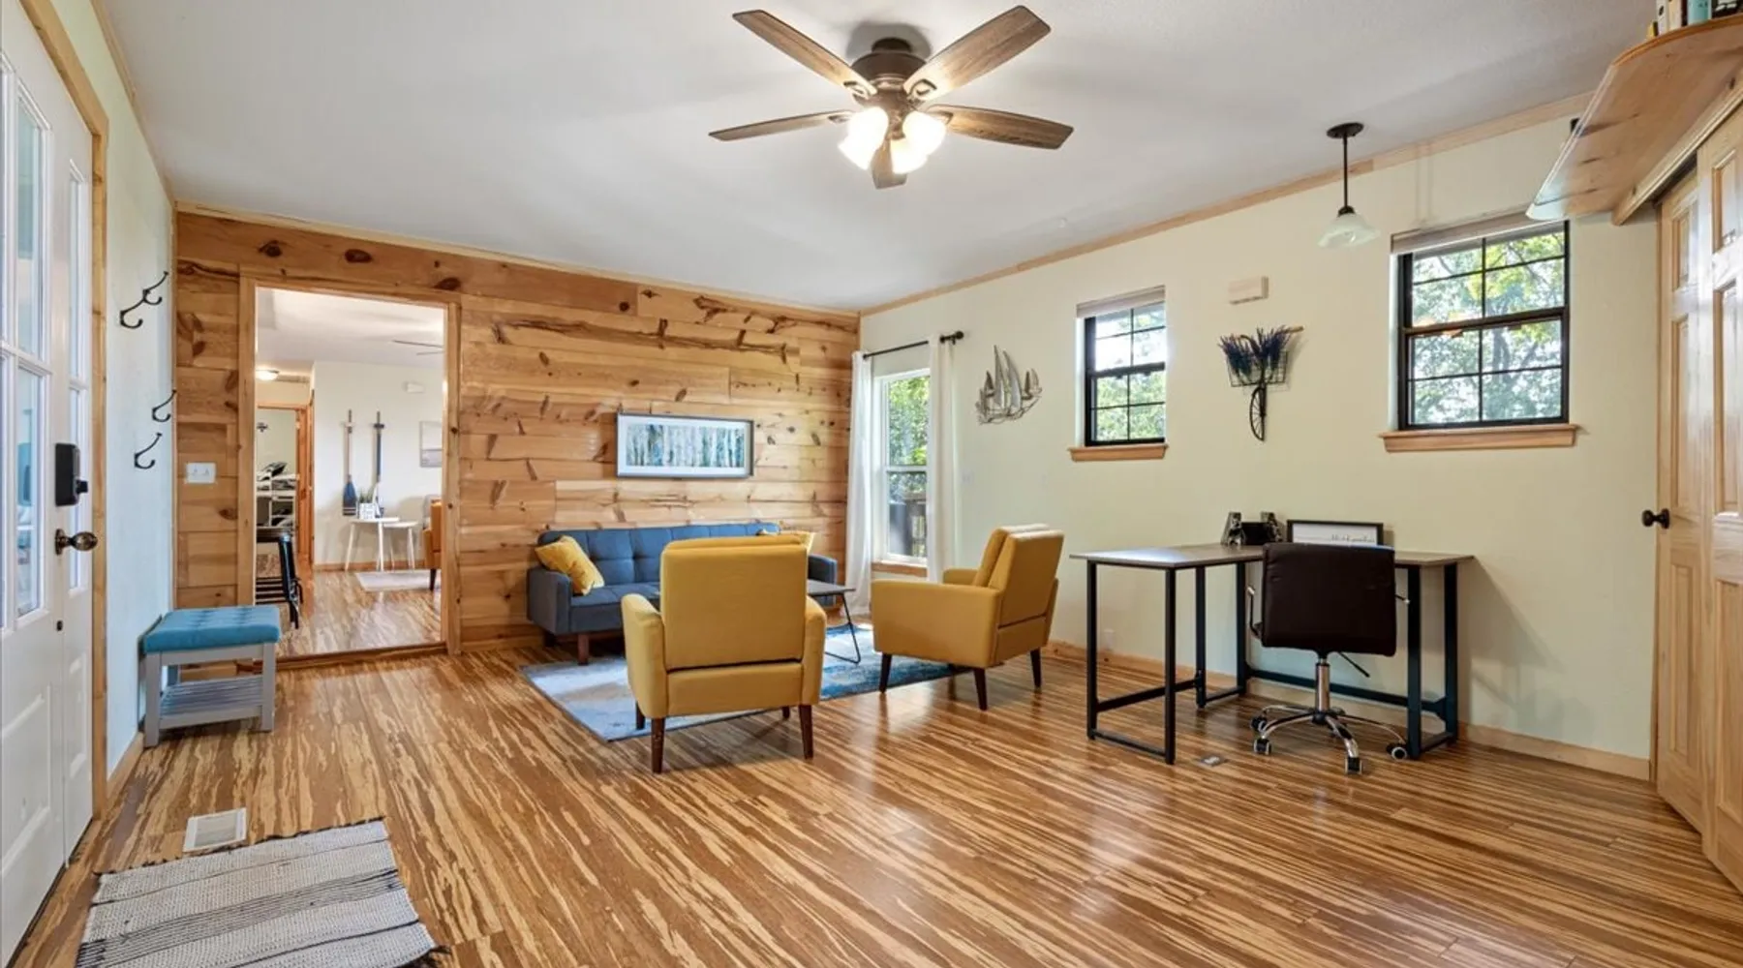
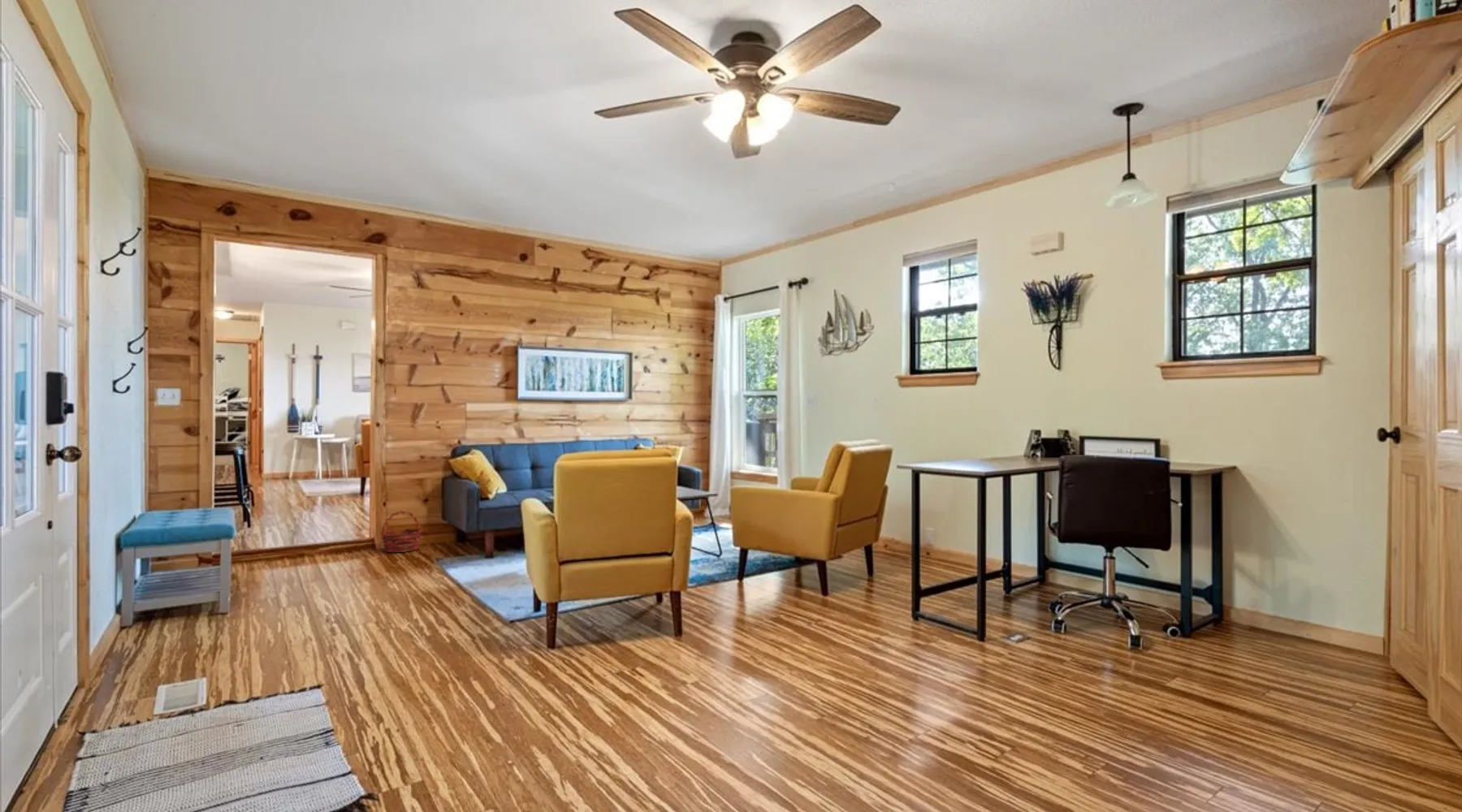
+ basket [379,509,423,553]
